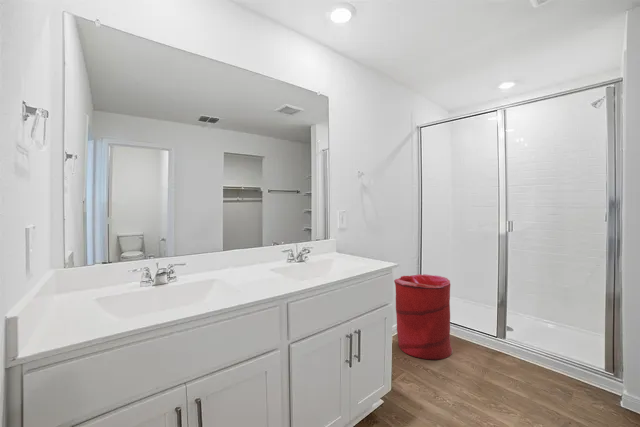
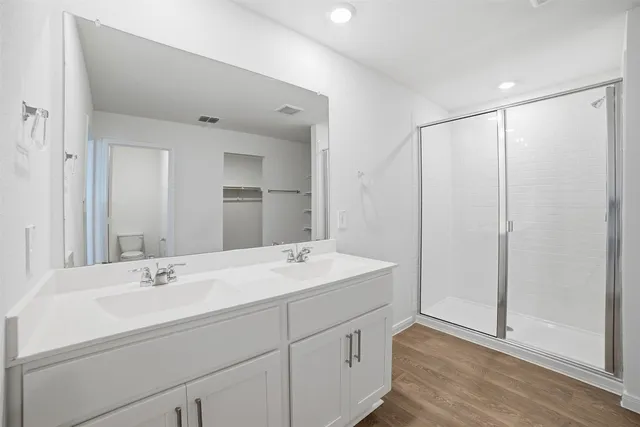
- laundry hamper [393,273,454,361]
